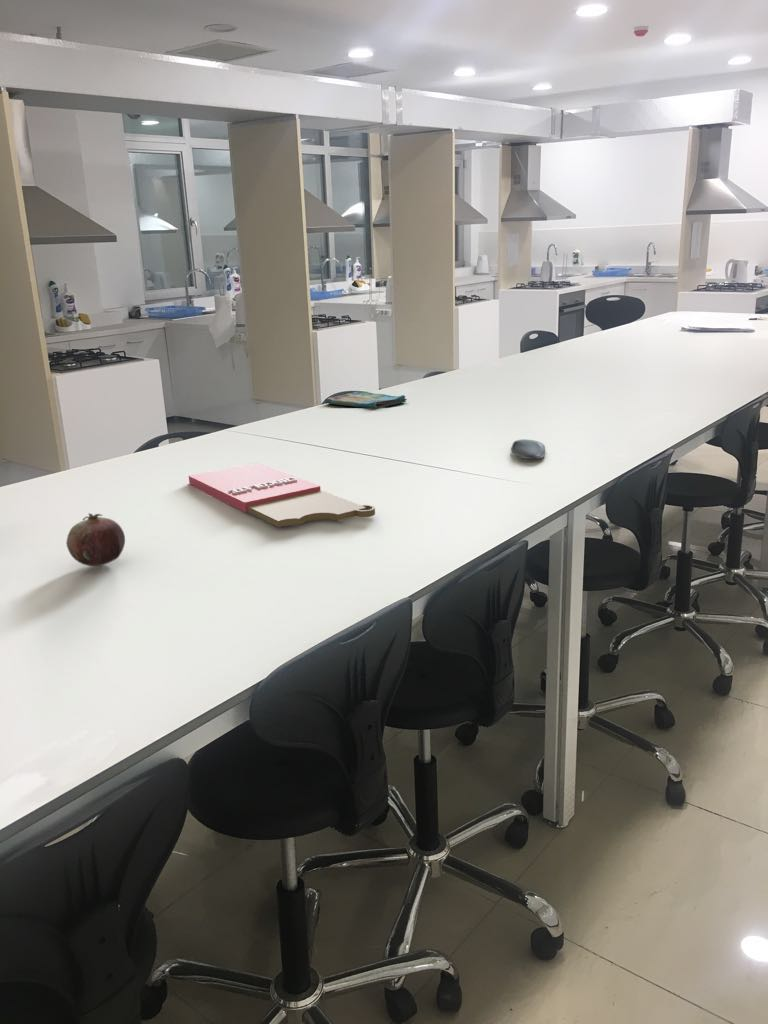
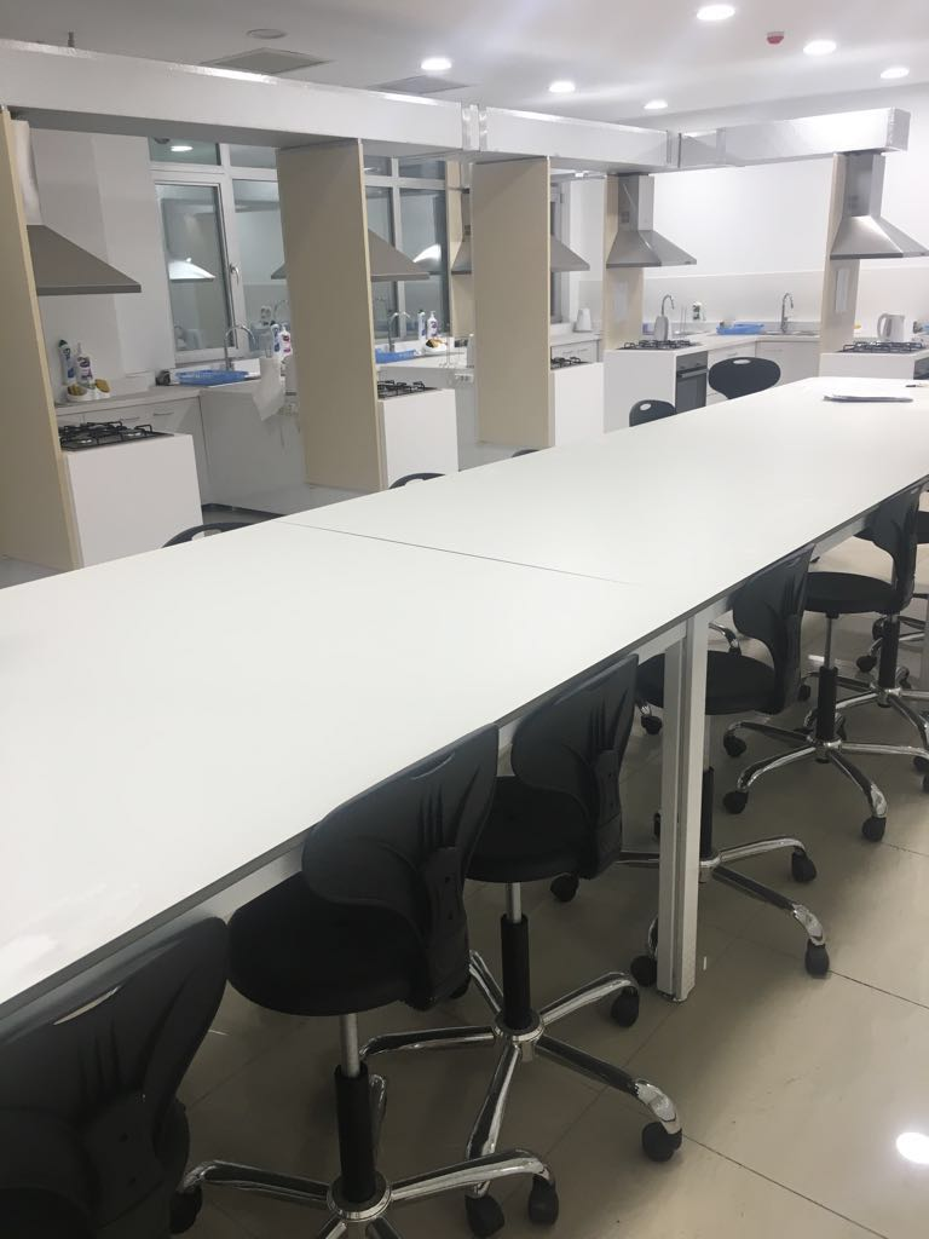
- fruit [65,512,126,567]
- oval tray [510,438,546,460]
- dish towel [324,390,408,409]
- cutting board [188,462,376,528]
